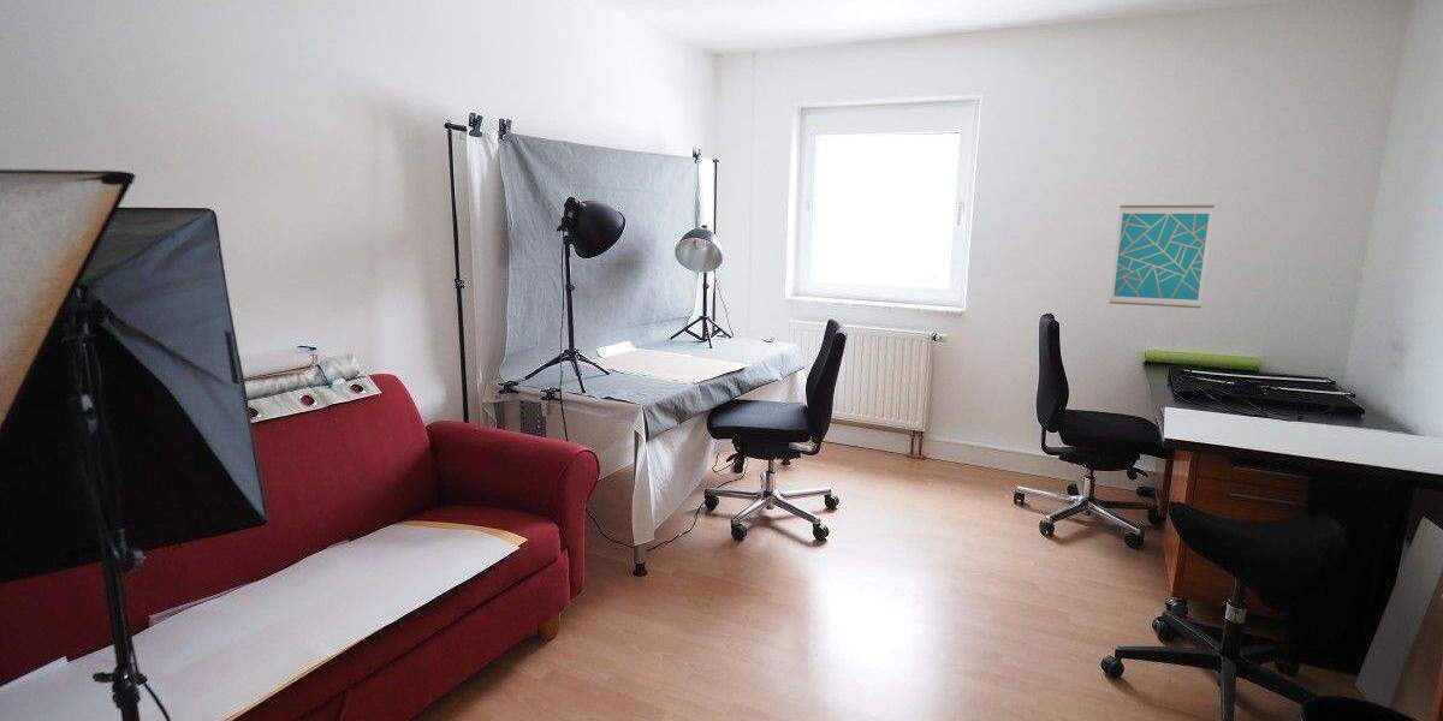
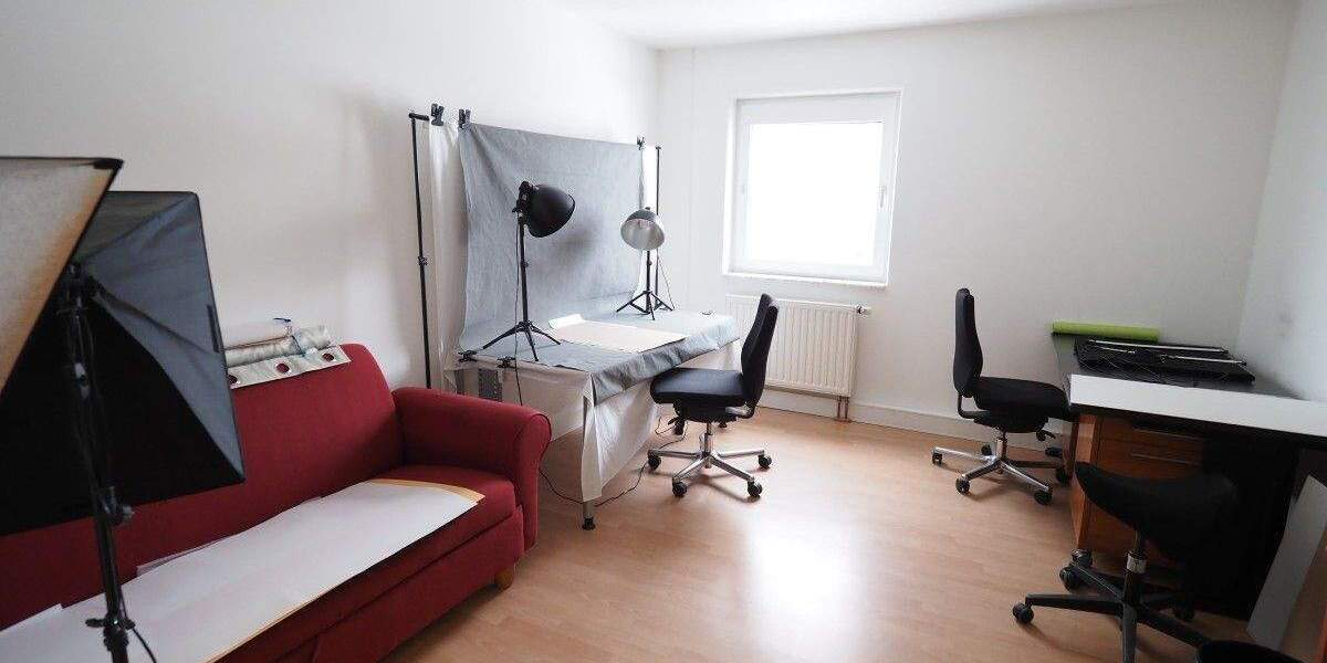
- wall art [1109,204,1216,309]
